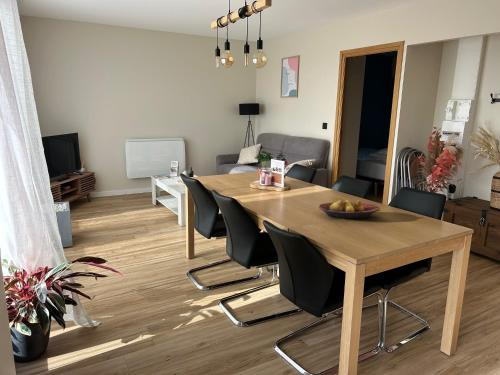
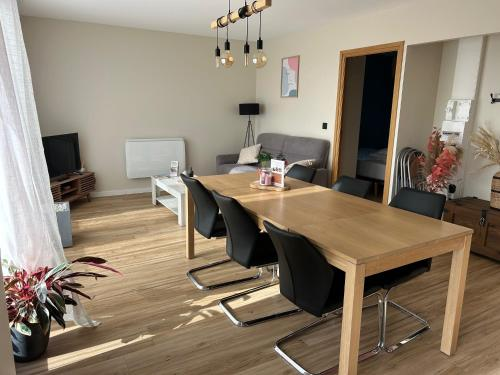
- fruit bowl [317,199,381,220]
